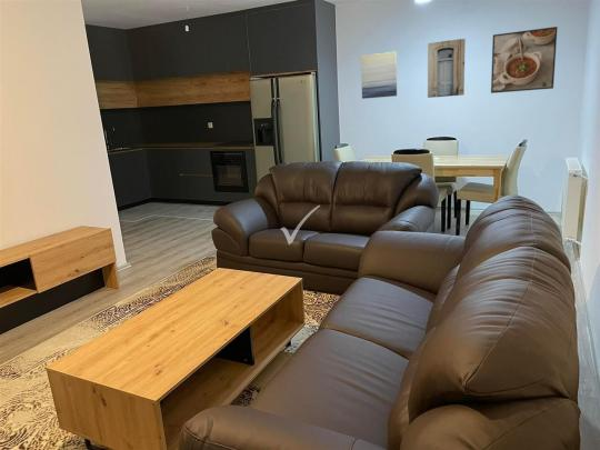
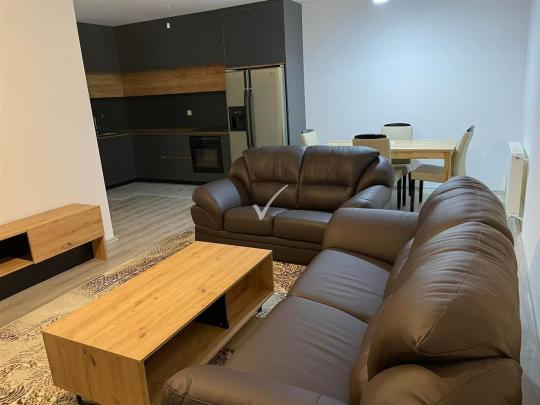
- wall art [360,51,398,100]
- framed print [490,26,559,94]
- wall art [427,38,467,99]
